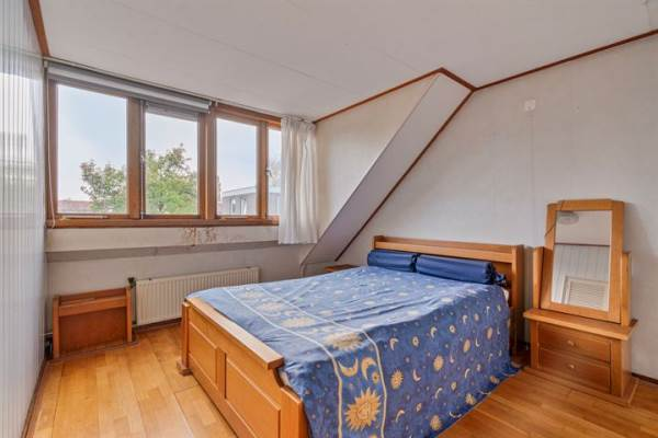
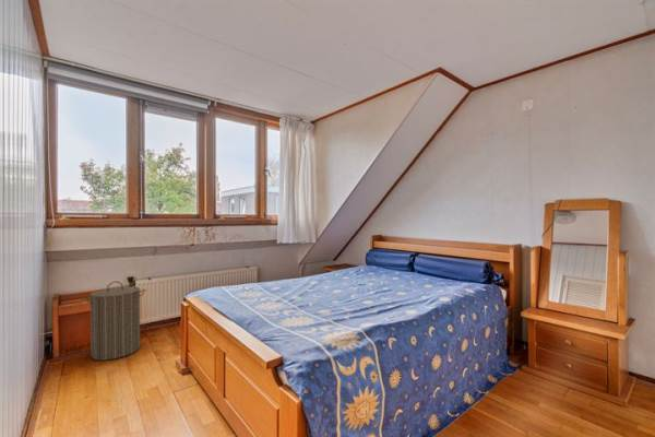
+ laundry hamper [83,281,146,362]
